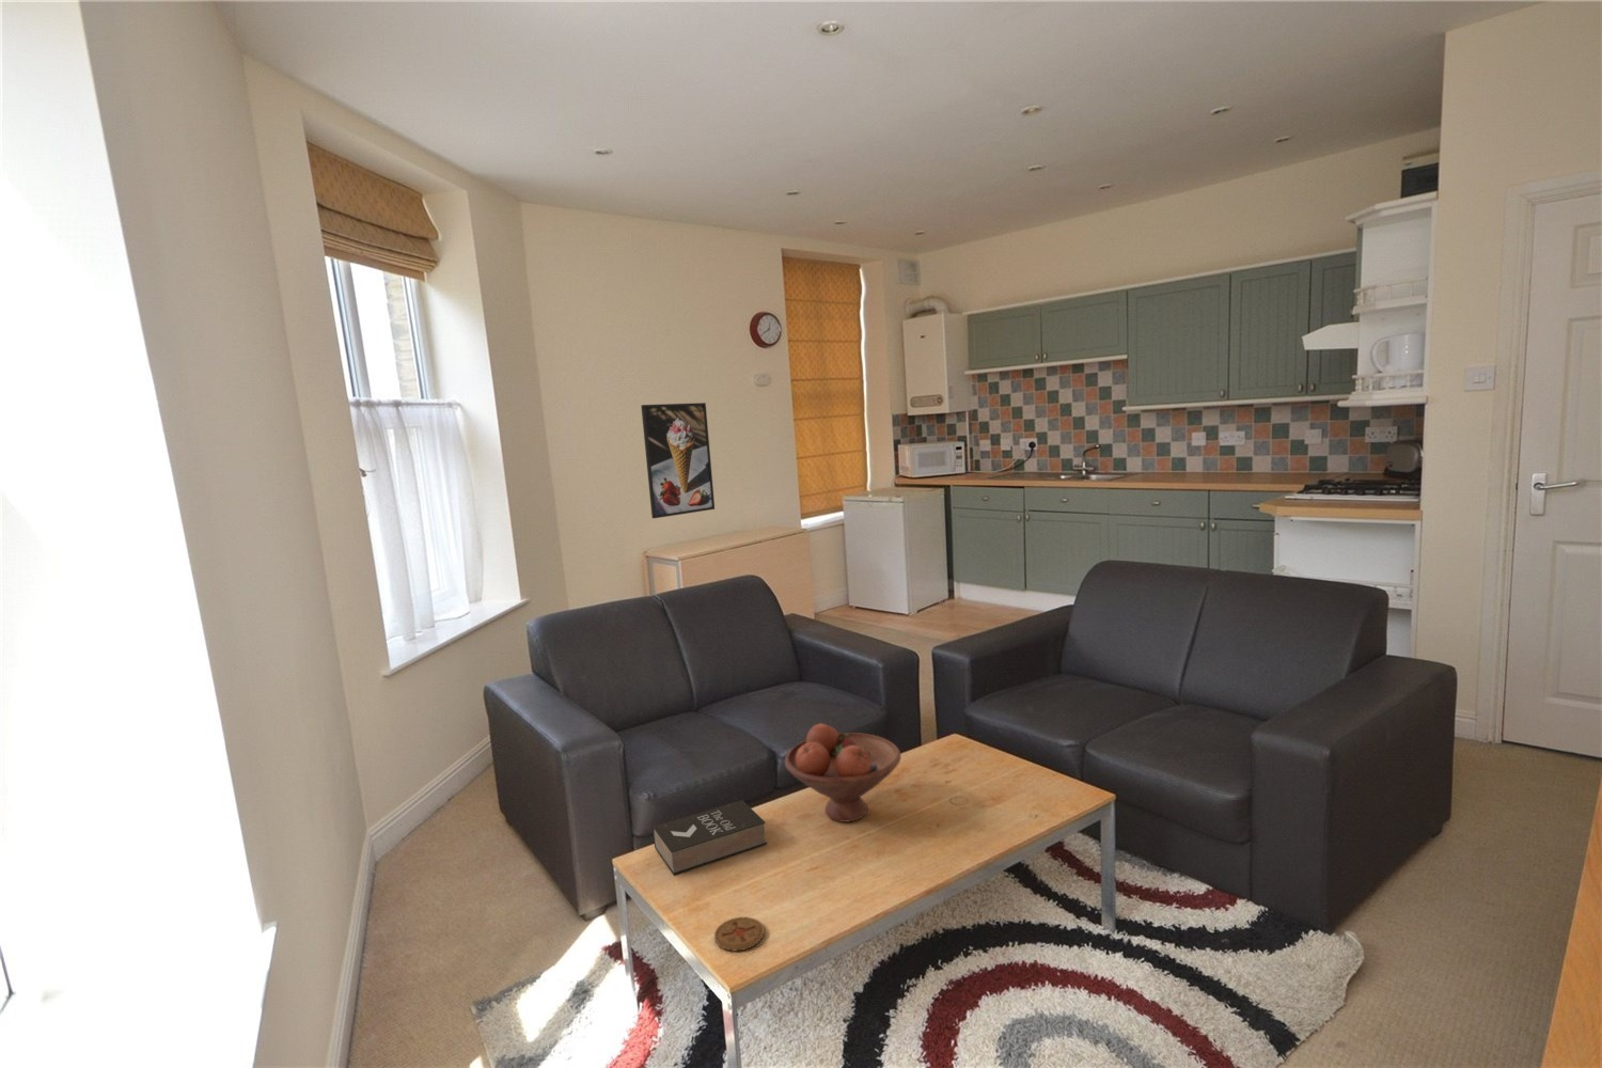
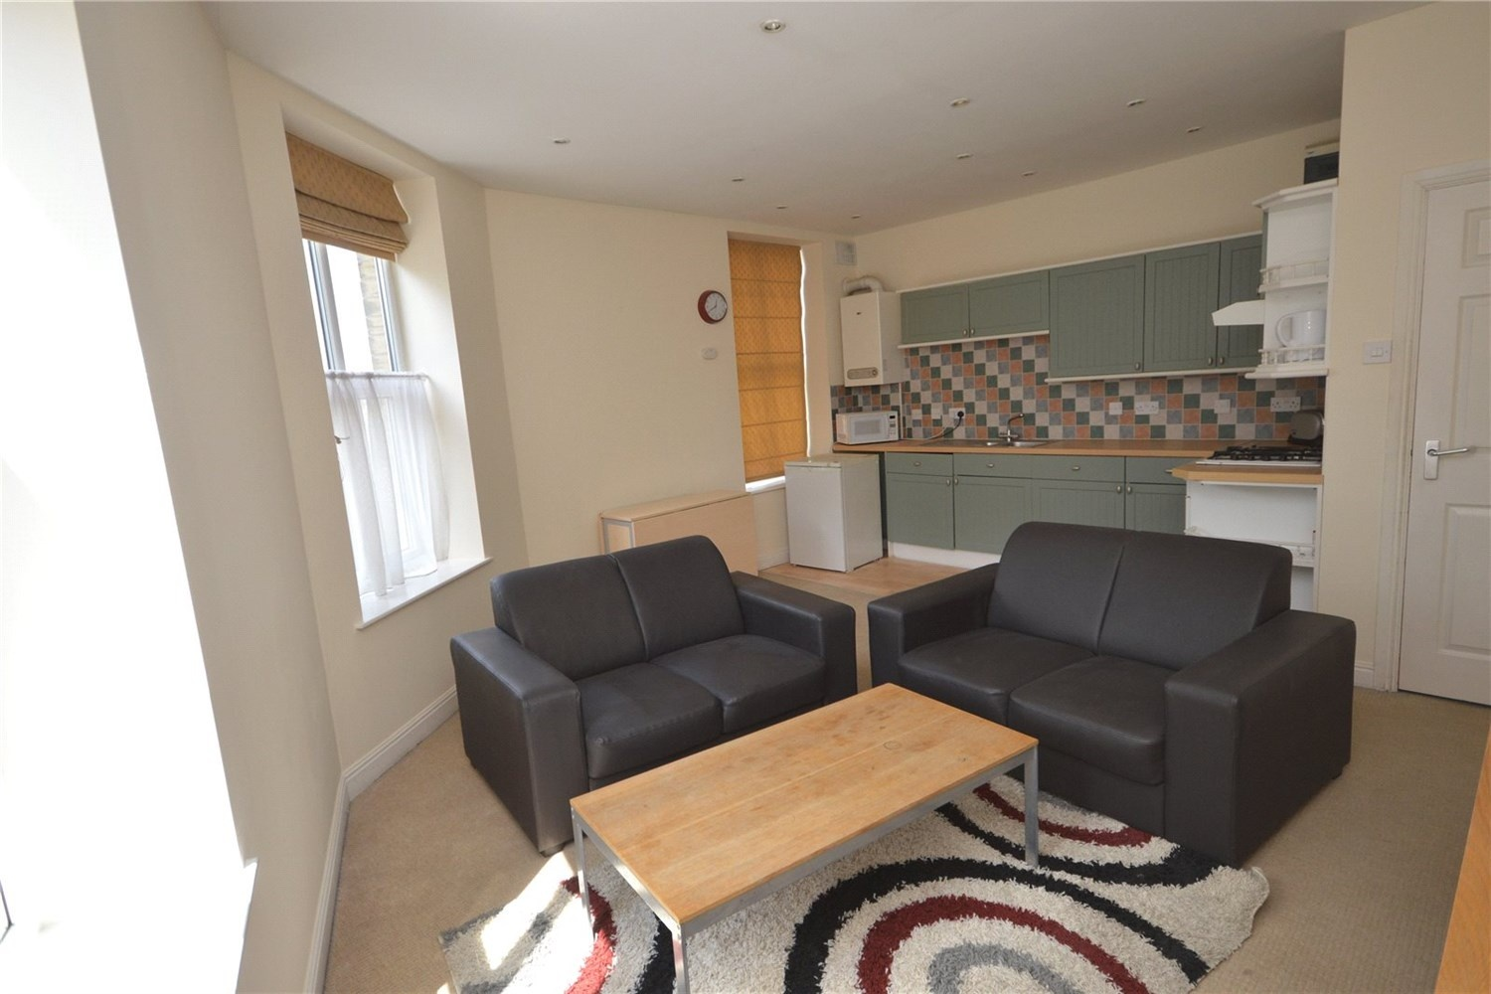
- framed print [640,402,715,519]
- book [652,799,768,876]
- fruit bowl [784,722,902,824]
- coaster [714,917,765,951]
